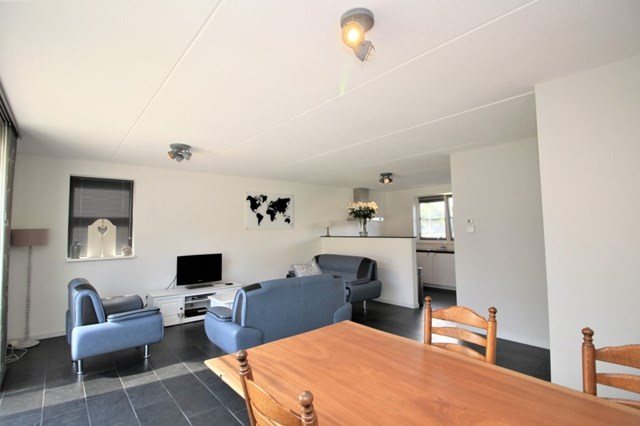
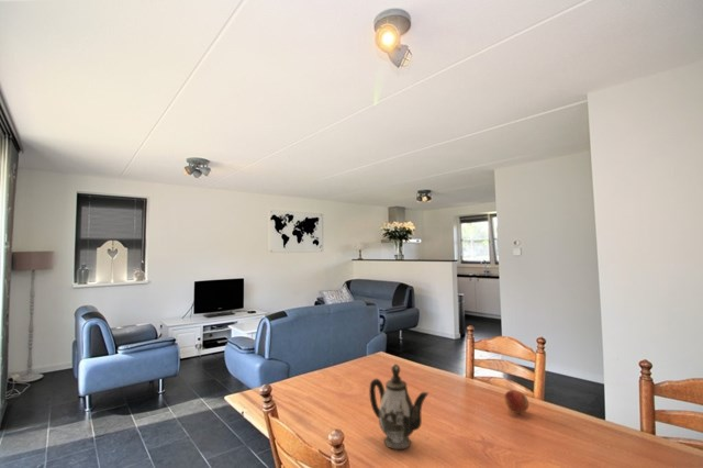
+ teapot [368,363,429,450]
+ fruit [503,389,529,414]
